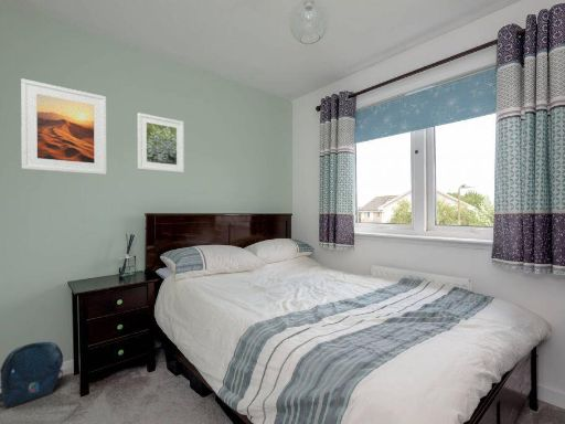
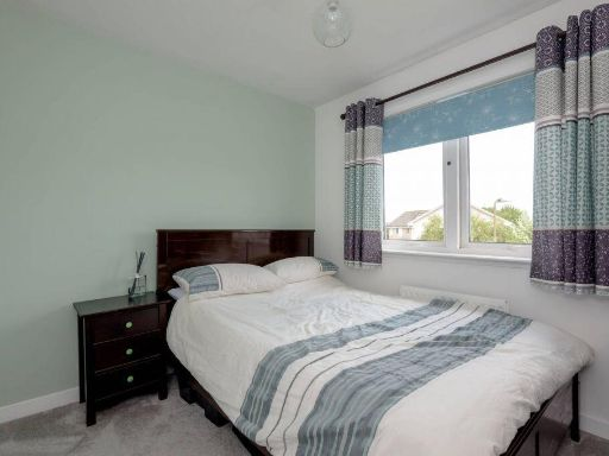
- backpack [0,341,64,410]
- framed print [136,112,185,174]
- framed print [20,77,107,176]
